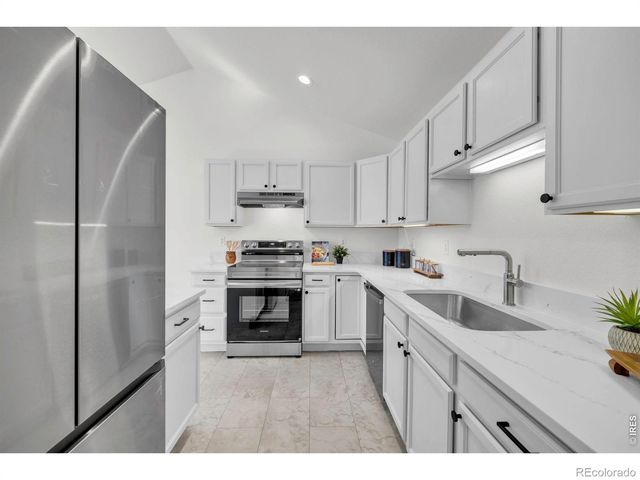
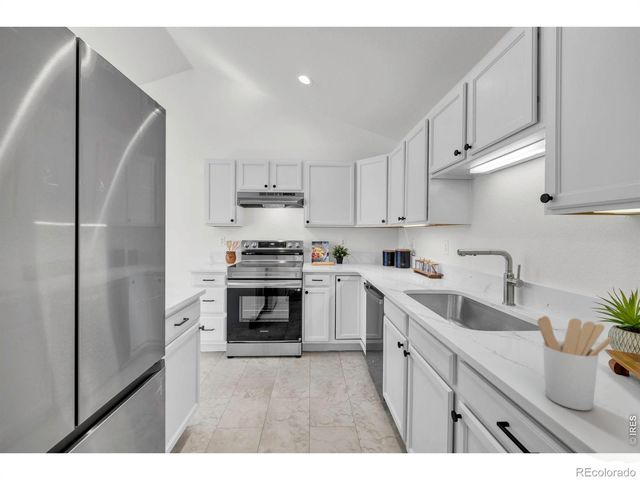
+ utensil holder [536,315,612,411]
